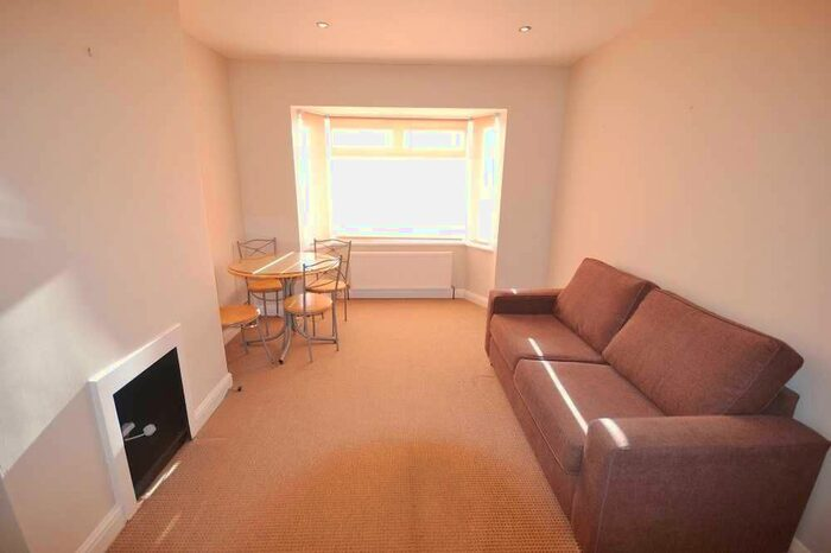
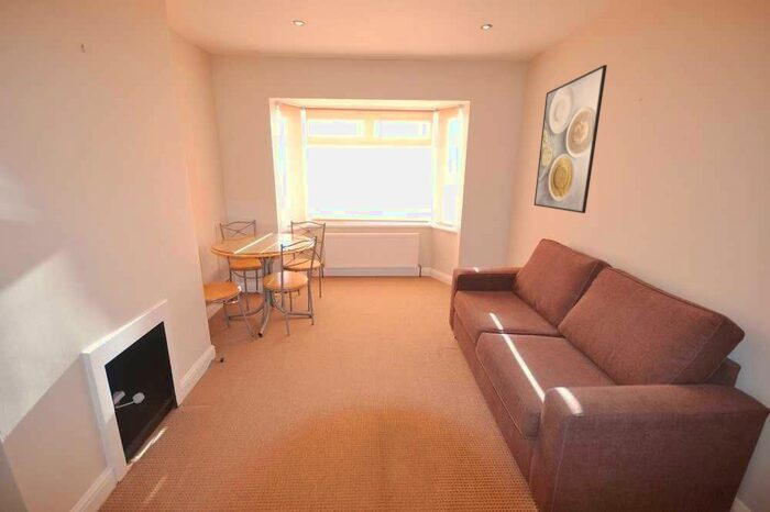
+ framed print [534,64,608,214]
